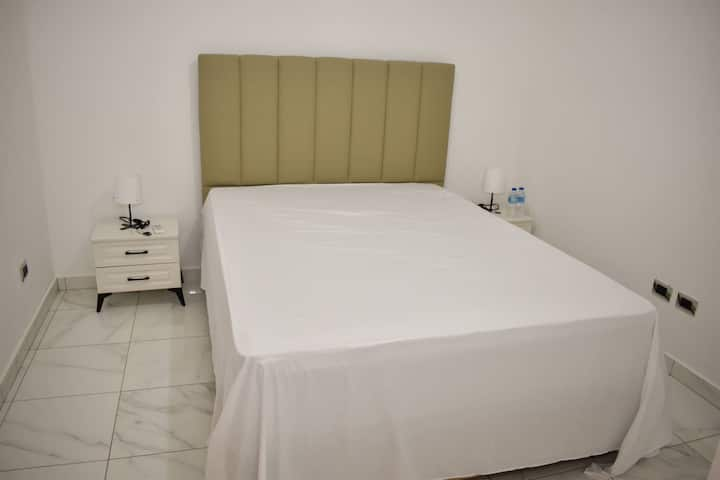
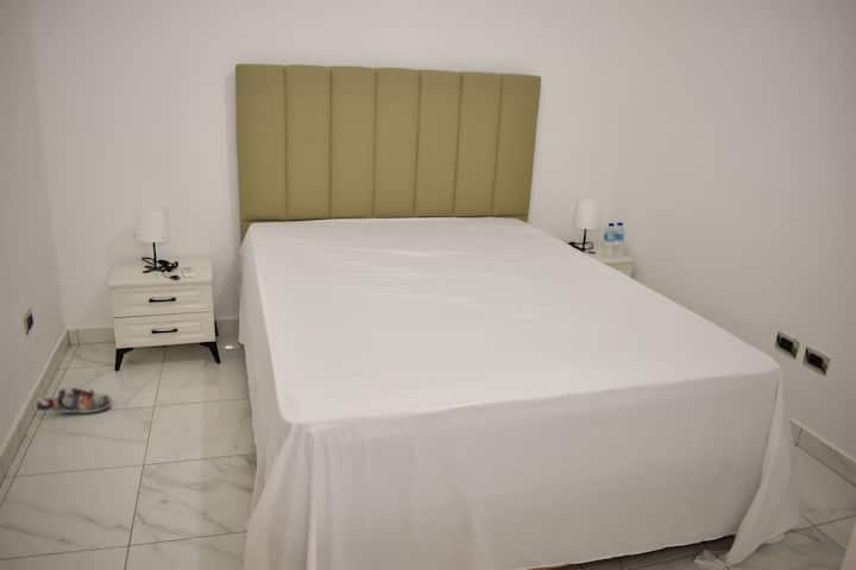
+ shoe [36,386,113,414]
